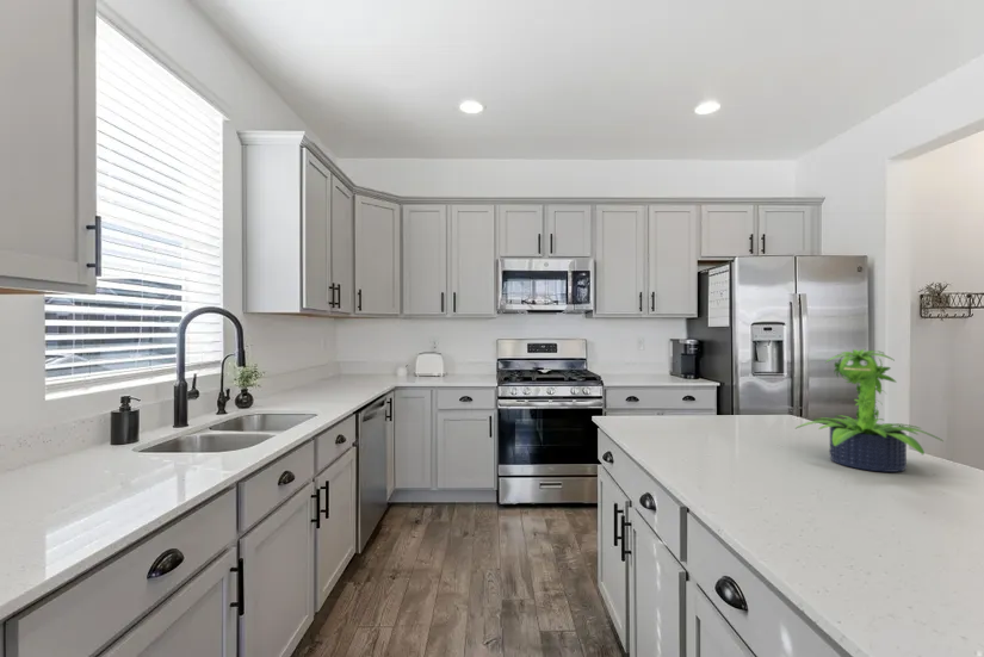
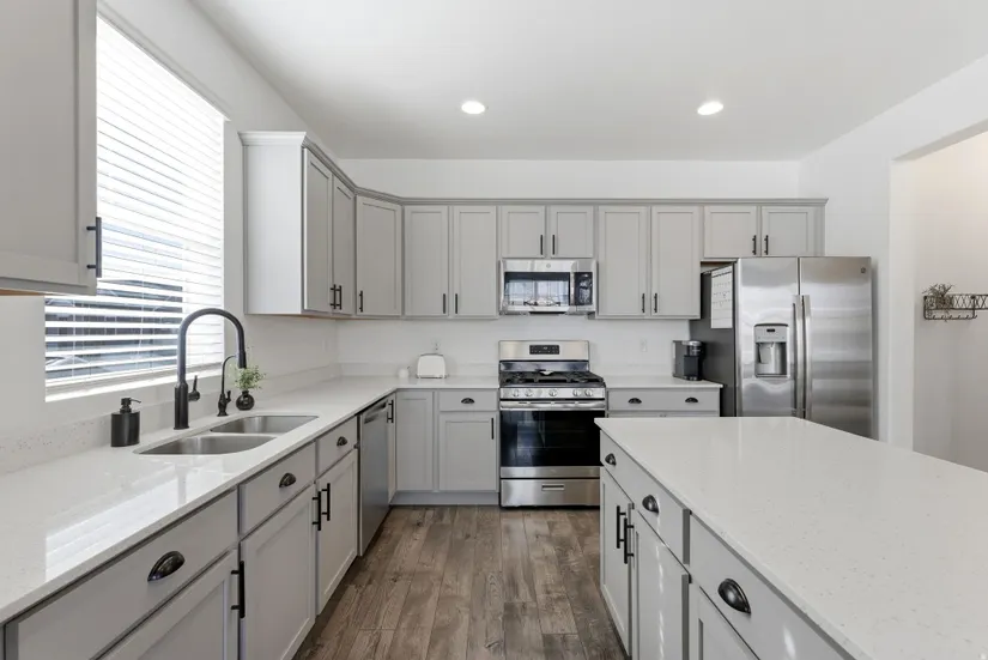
- potted plant [794,348,945,473]
